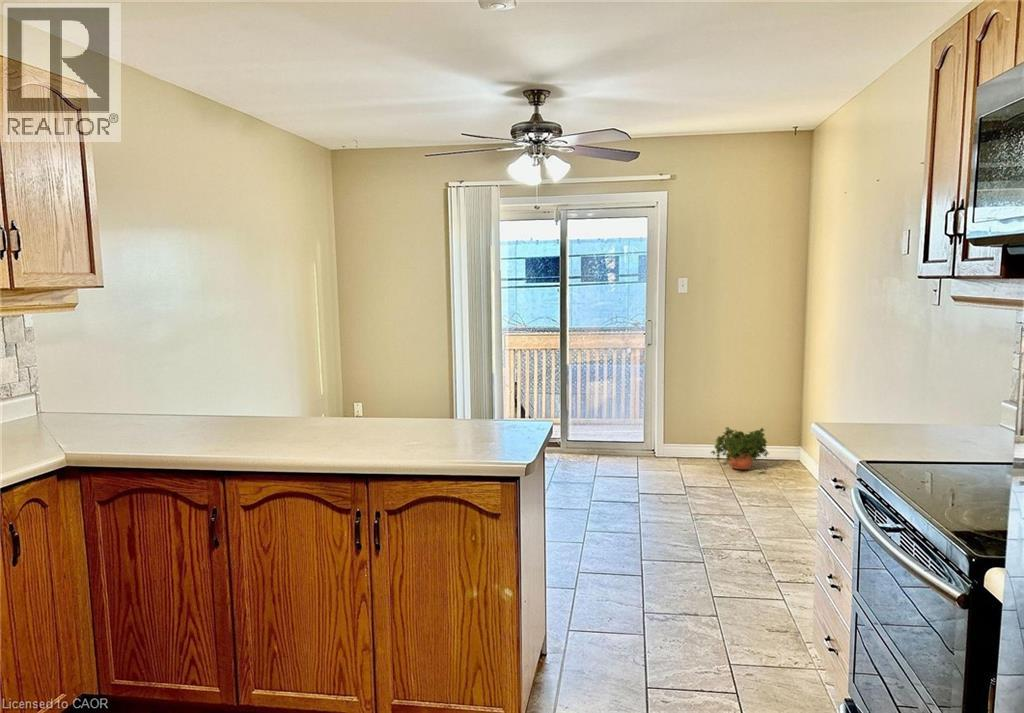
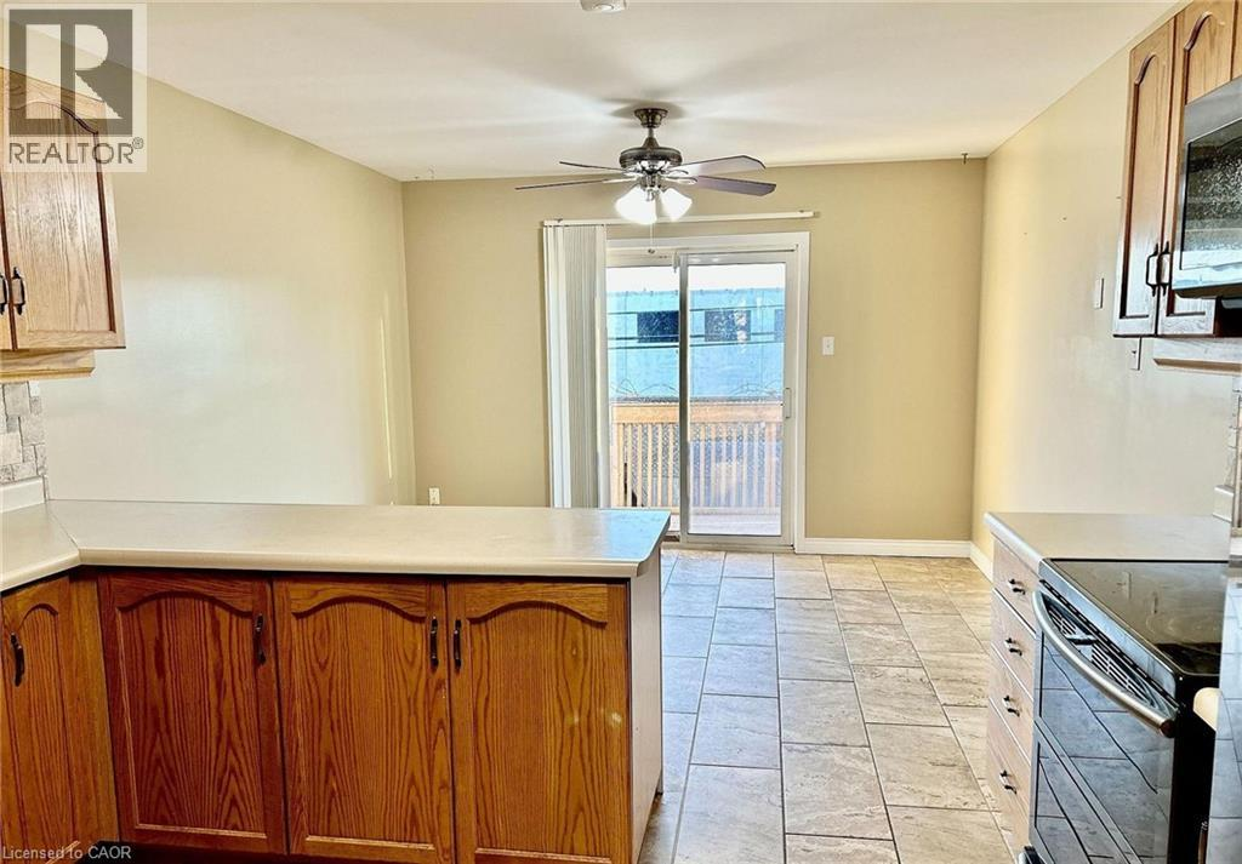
- potted plant [710,426,770,474]
